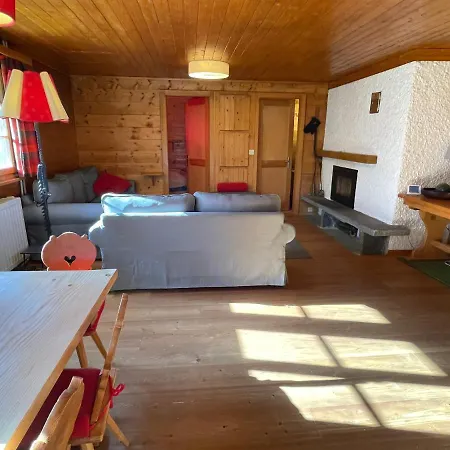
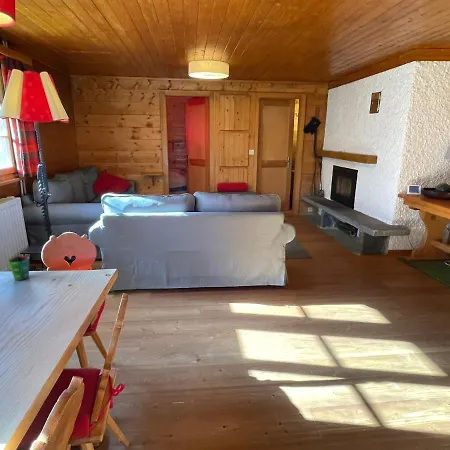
+ cup [7,255,30,281]
